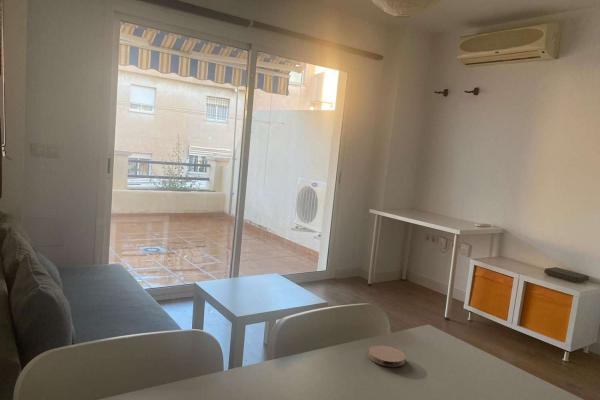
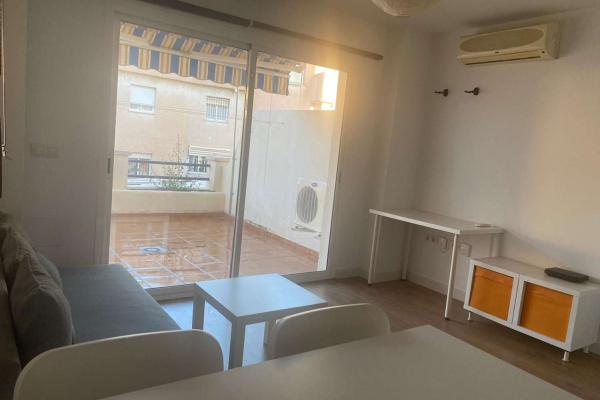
- coaster [368,345,406,368]
